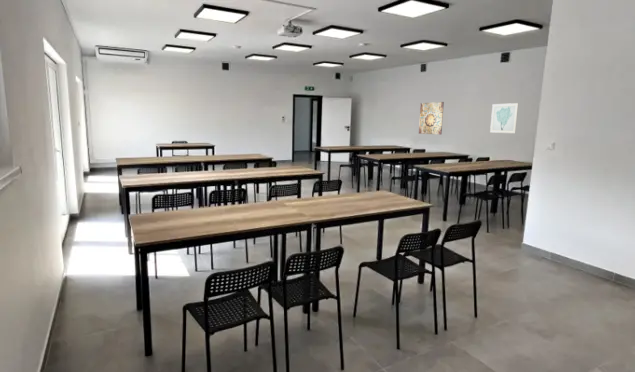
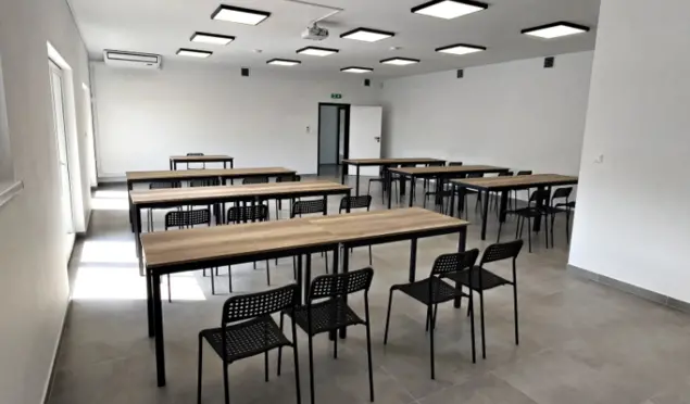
- wall art [418,101,445,135]
- wall art [489,102,519,134]
